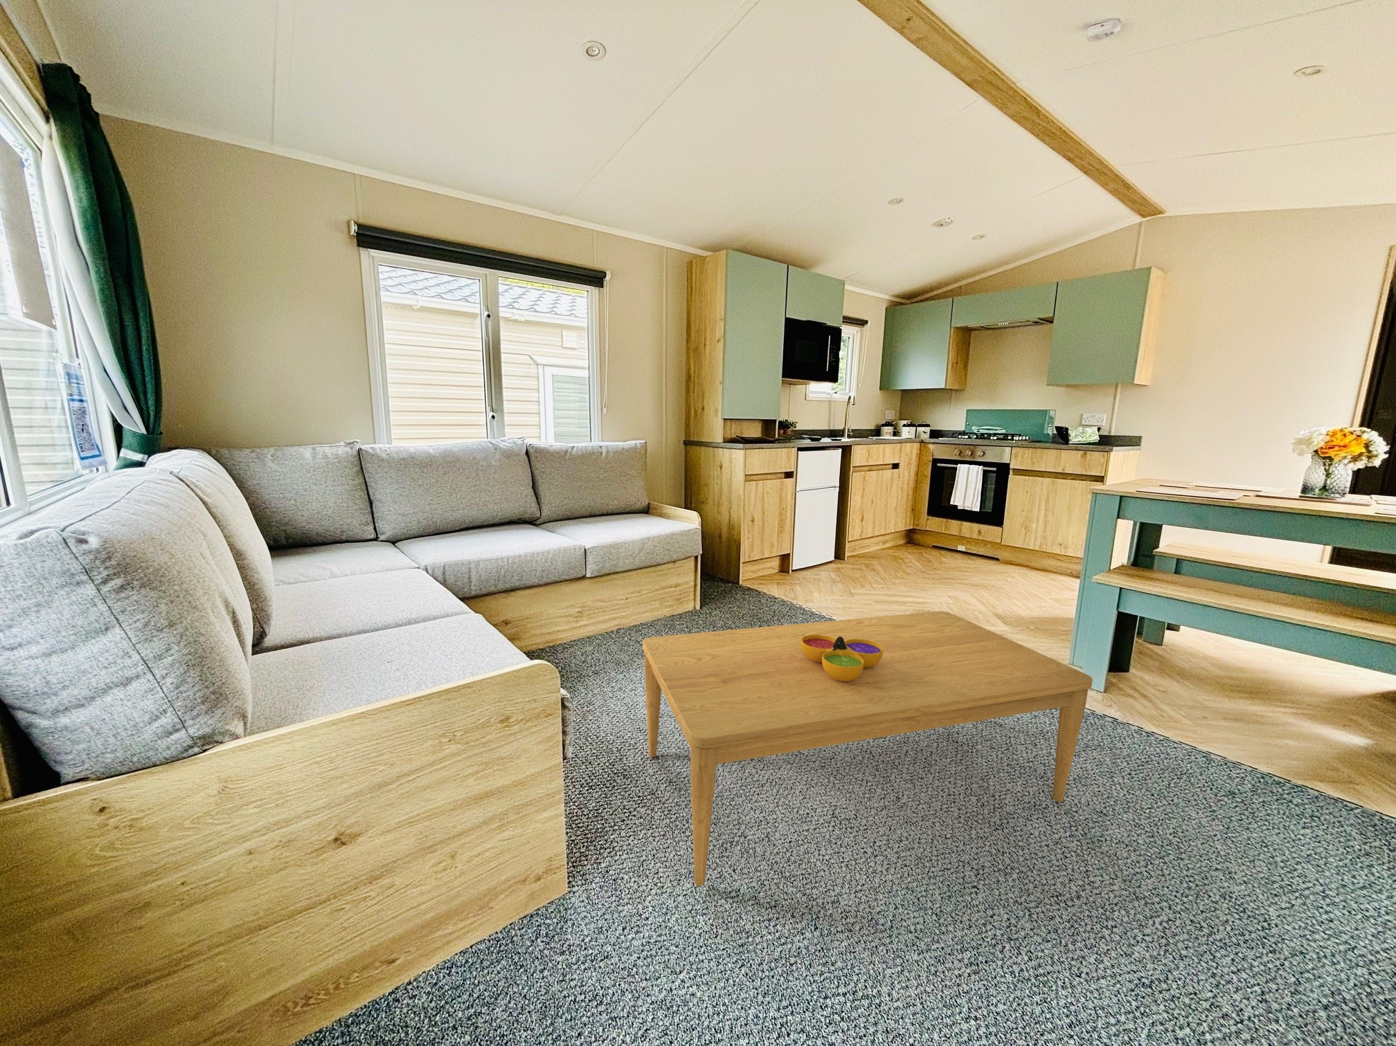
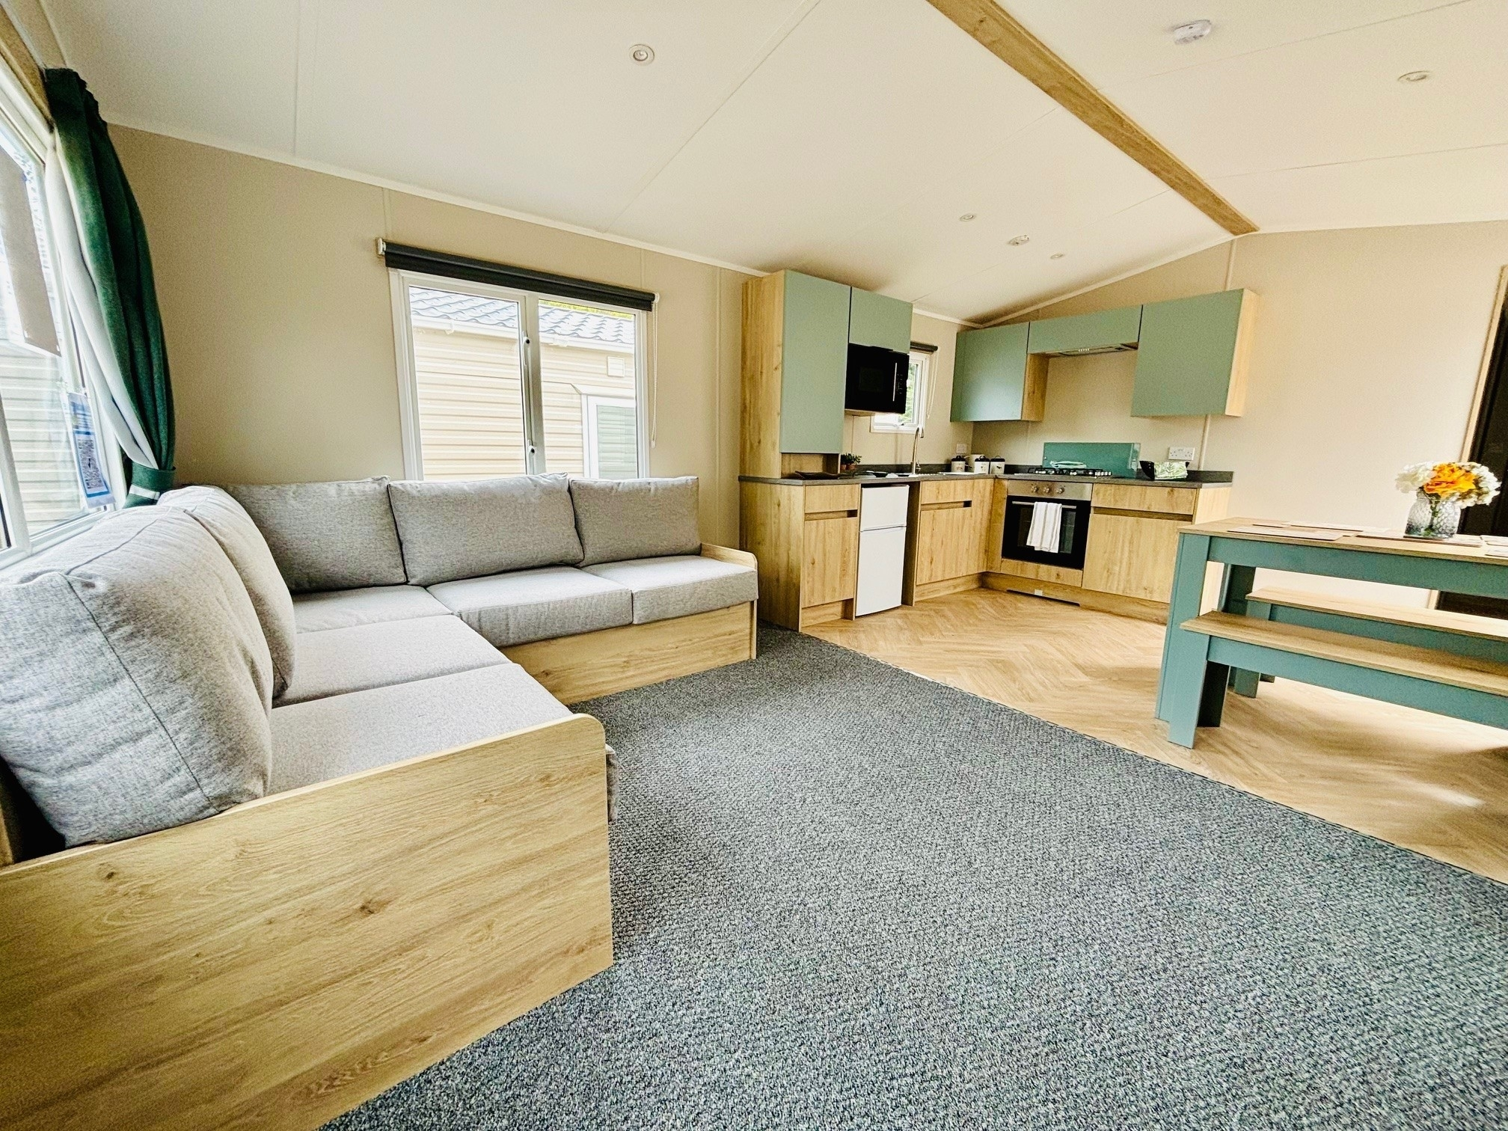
- coffee table [642,611,1094,887]
- decorative bowl [801,634,883,681]
